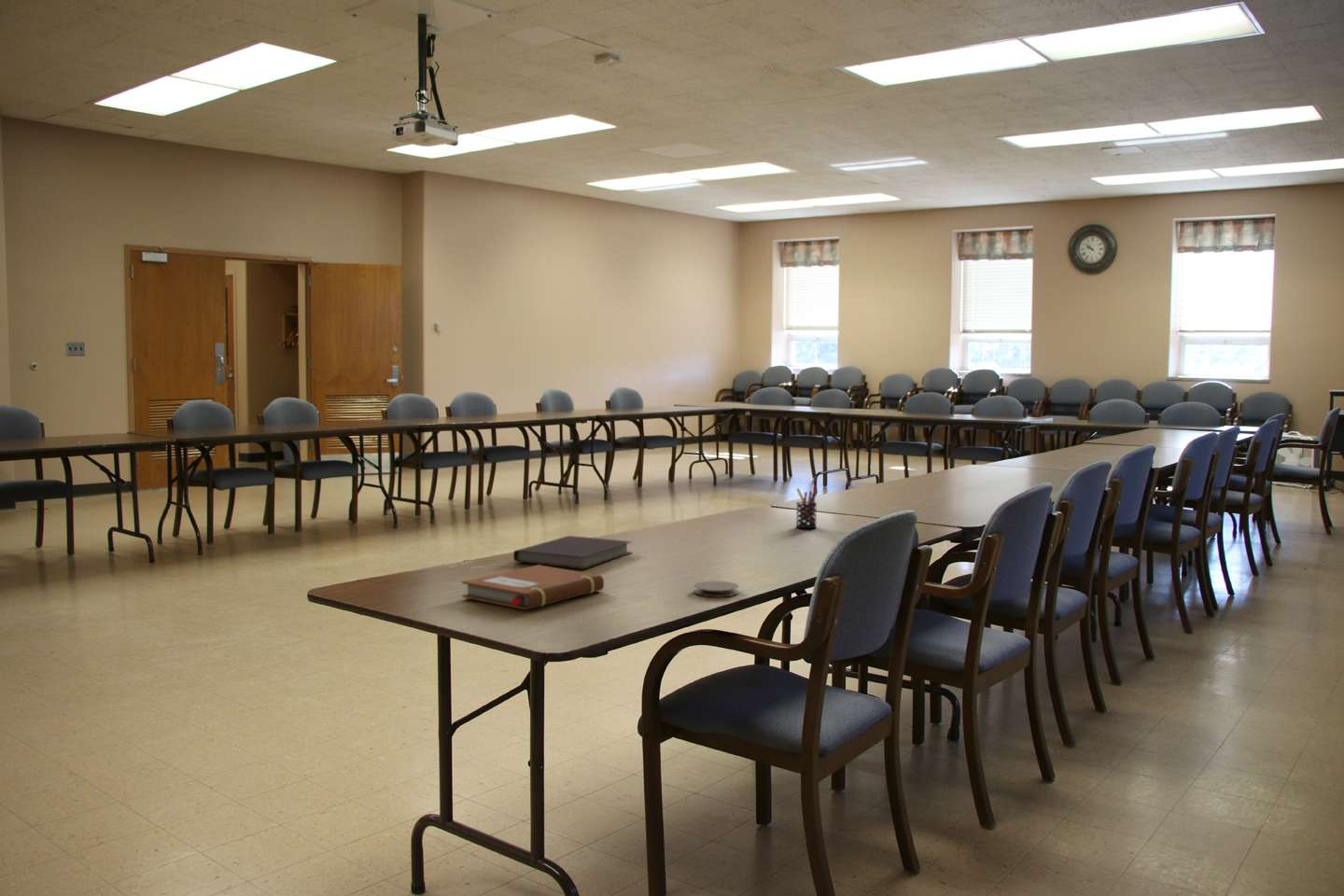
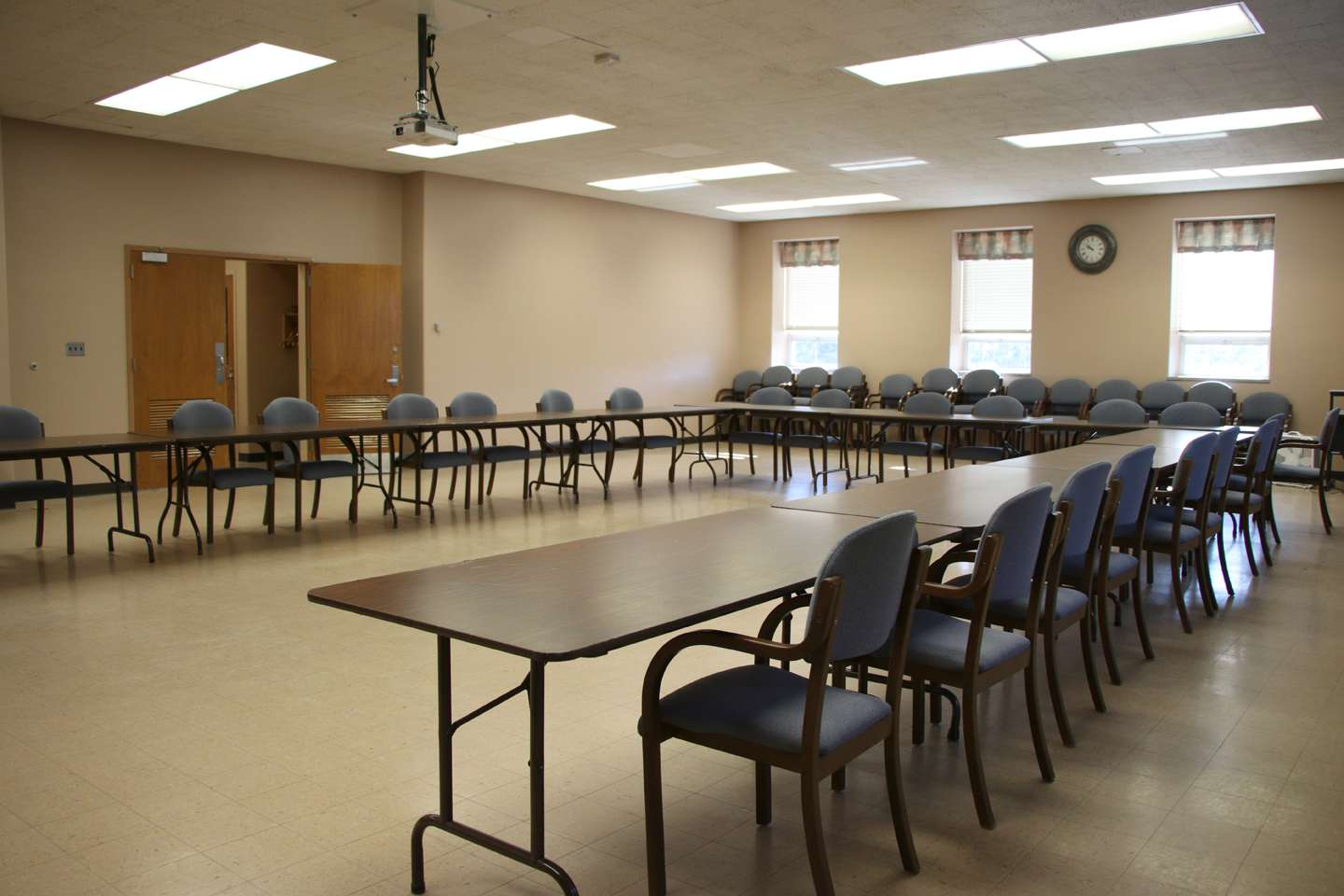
- coaster [693,581,740,597]
- notebook [512,535,634,570]
- notebook [461,564,605,610]
- pen holder [795,485,819,529]
